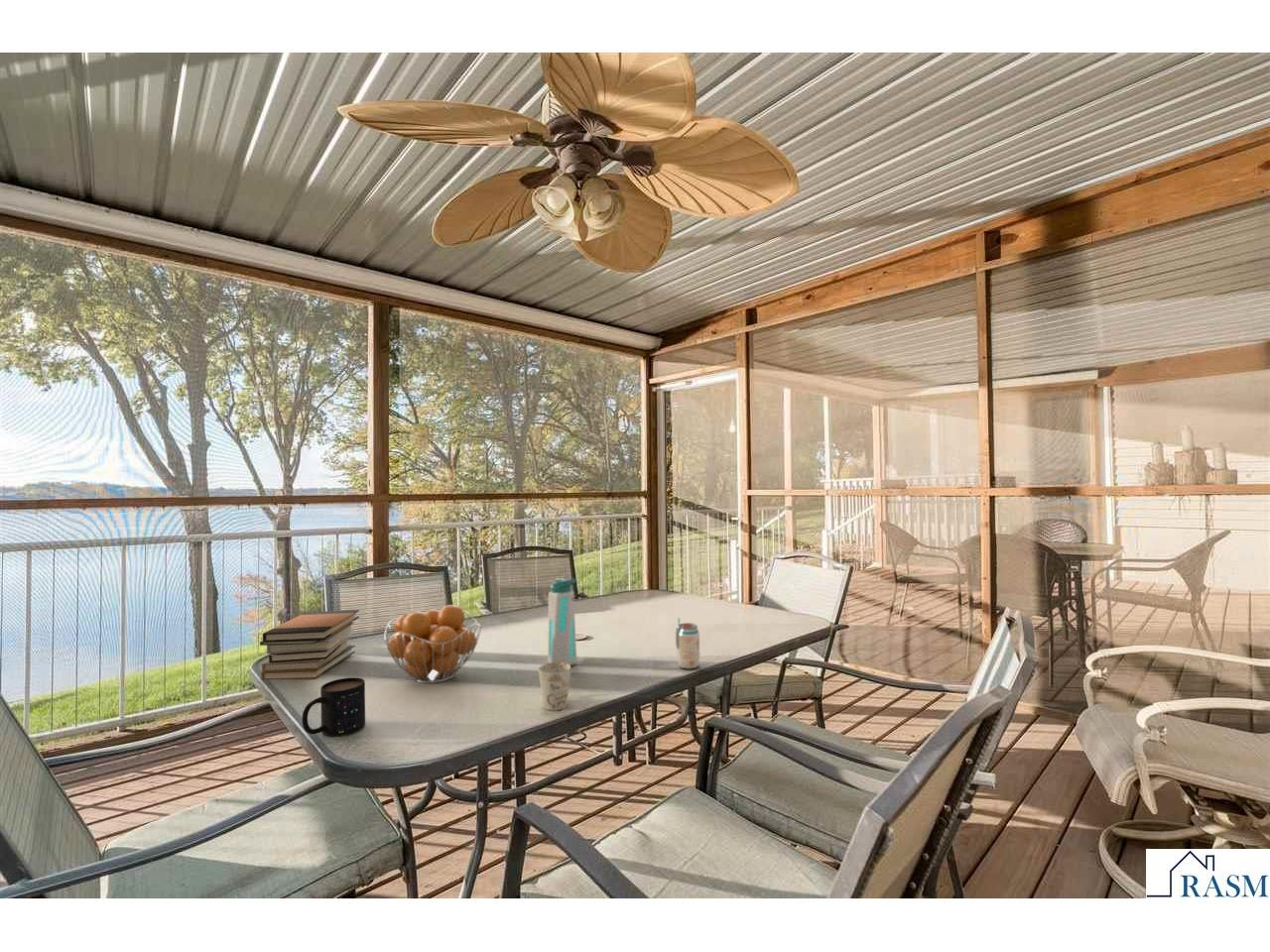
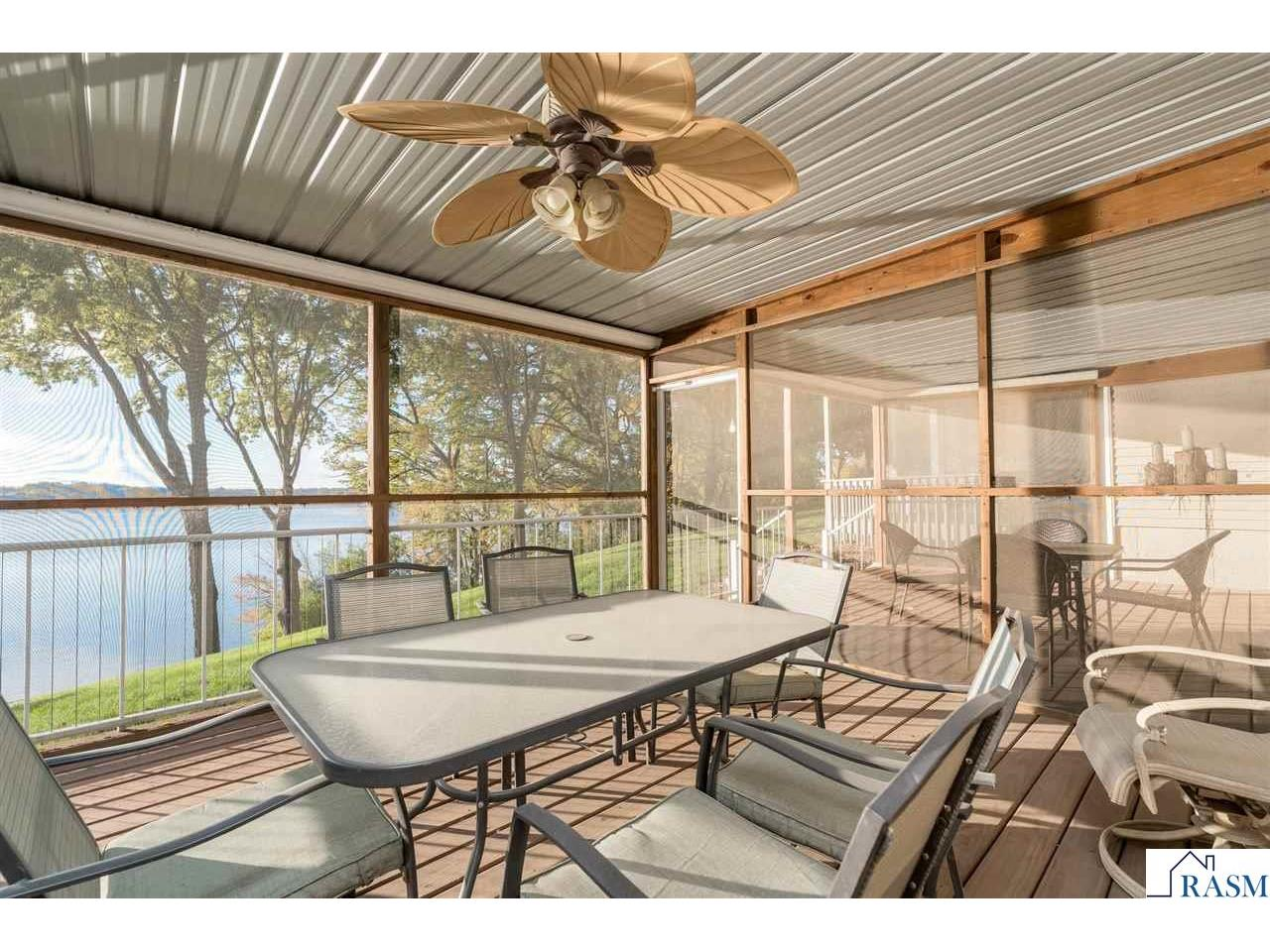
- water bottle [547,577,577,666]
- mug [301,676,366,737]
- mug [538,662,572,712]
- book stack [259,609,360,680]
- fruit basket [383,604,483,684]
- beverage can [675,617,700,670]
